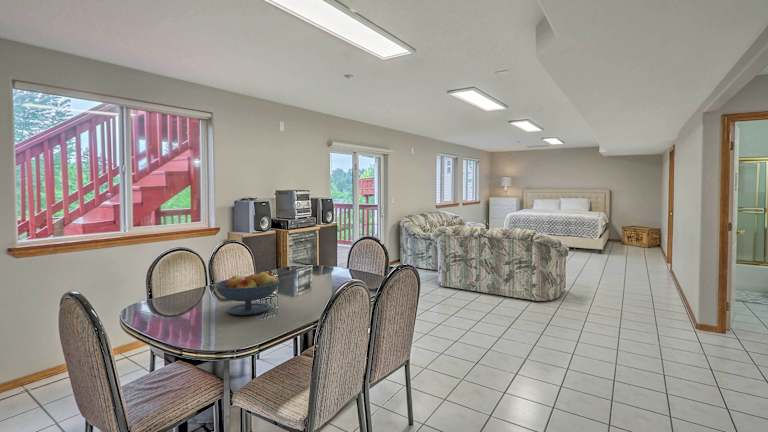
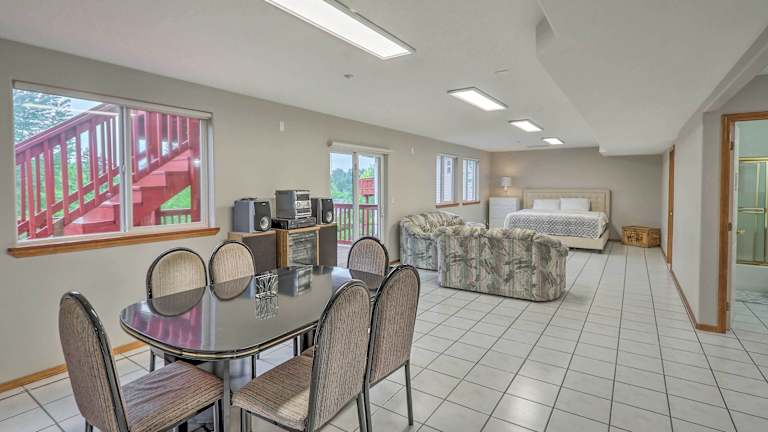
- fruit bowl [214,271,281,316]
